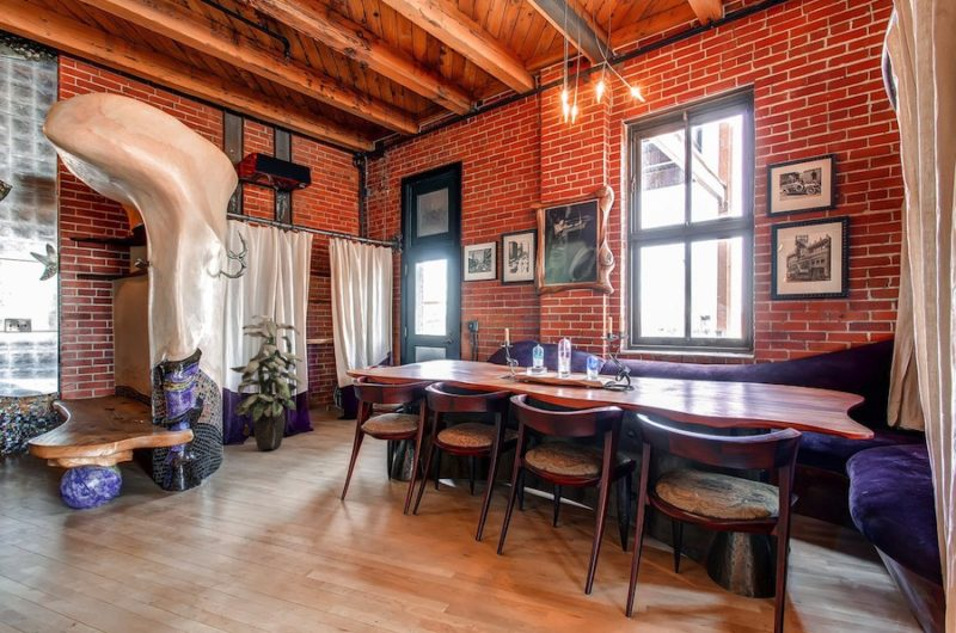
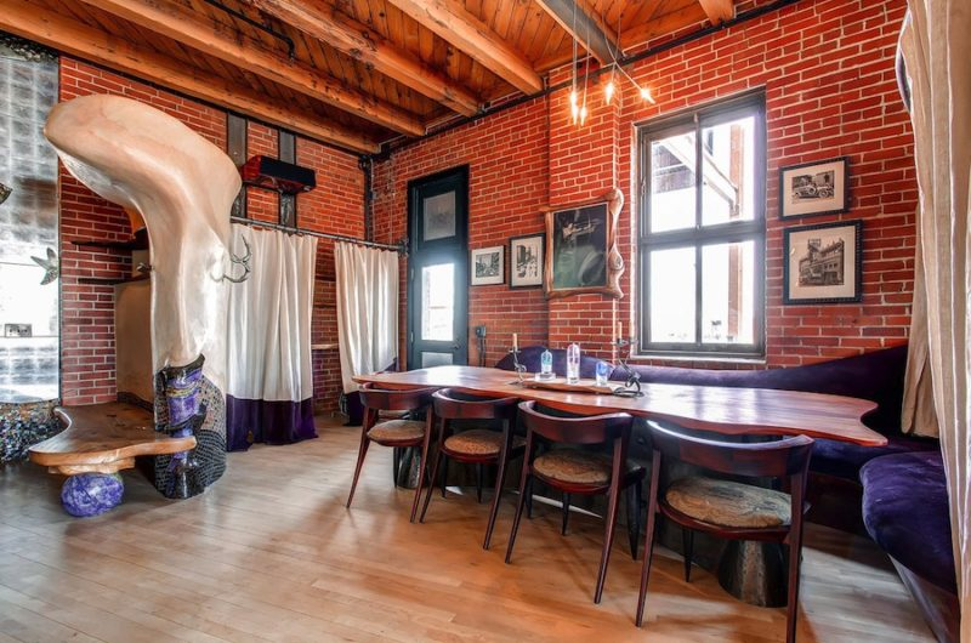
- indoor plant [228,314,304,450]
